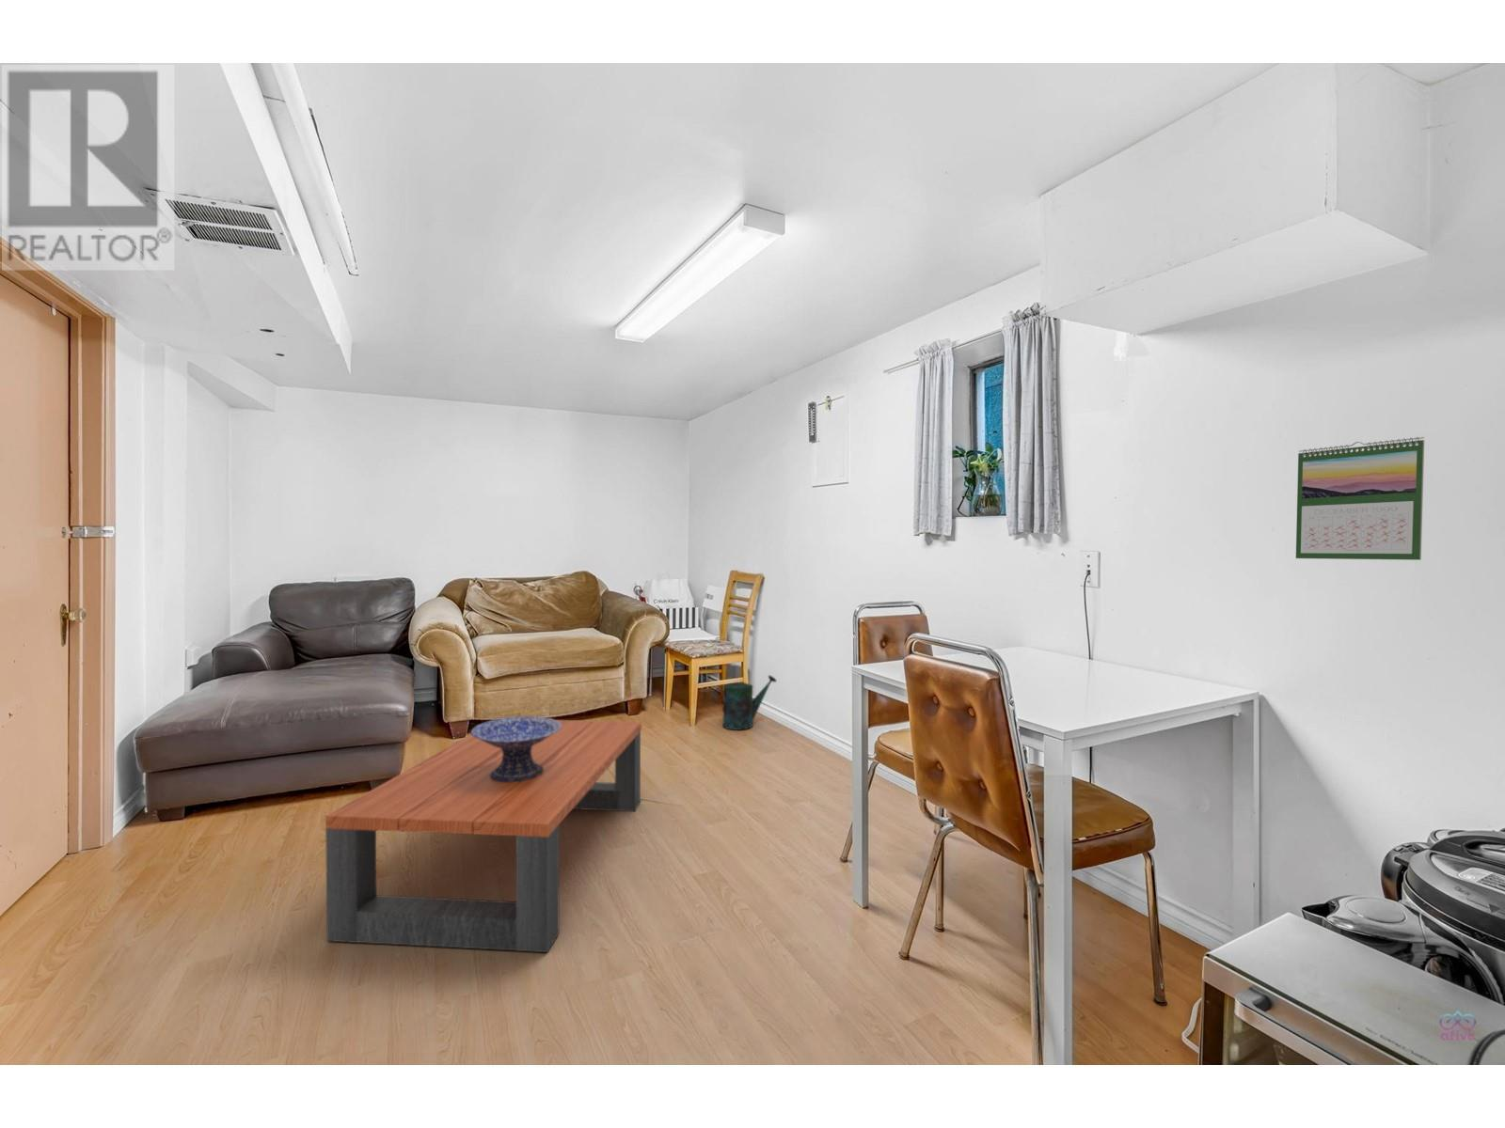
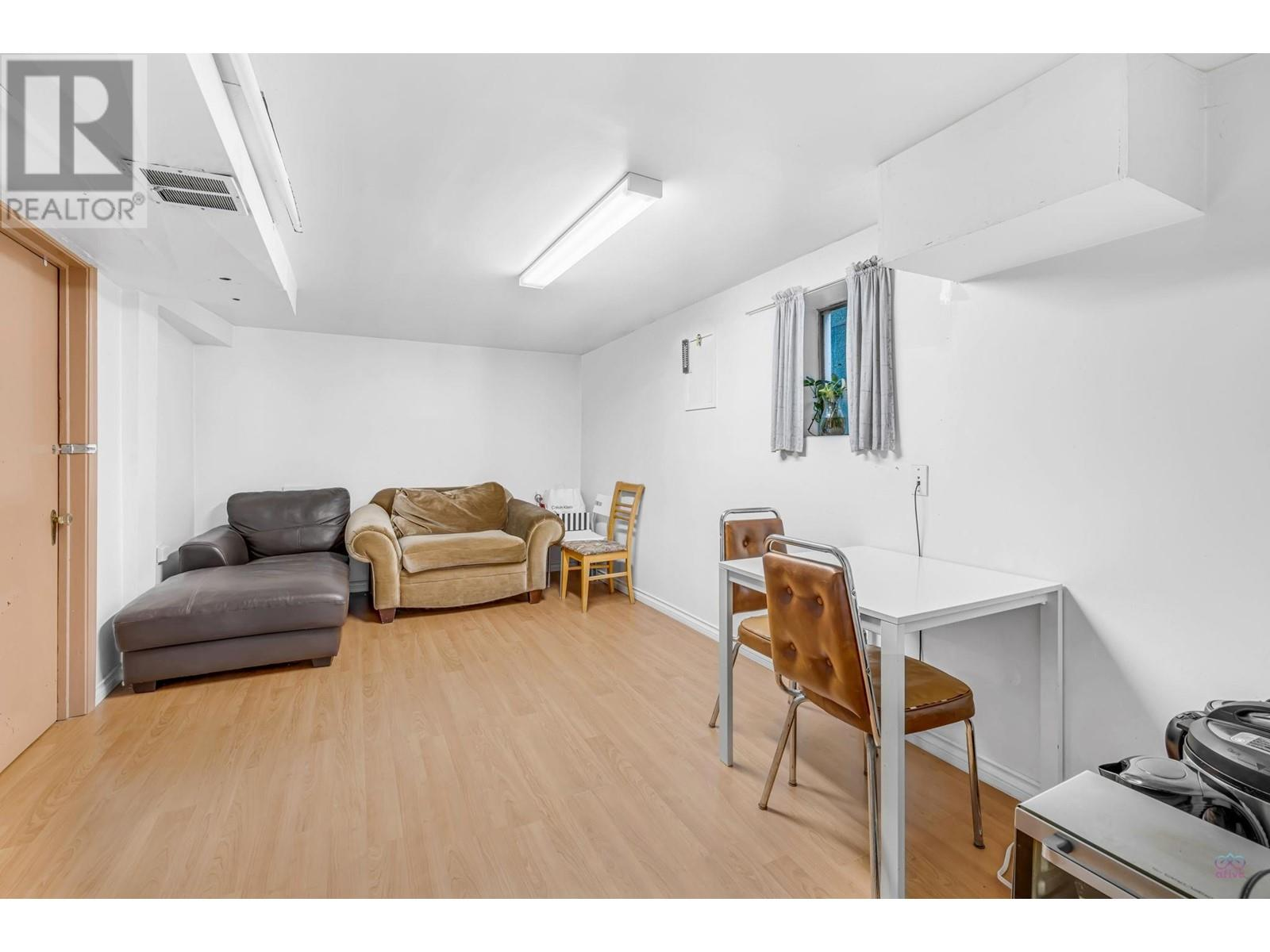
- watering can [712,674,777,731]
- calendar [1295,436,1426,562]
- decorative bowl [469,716,562,782]
- coffee table [325,717,642,953]
